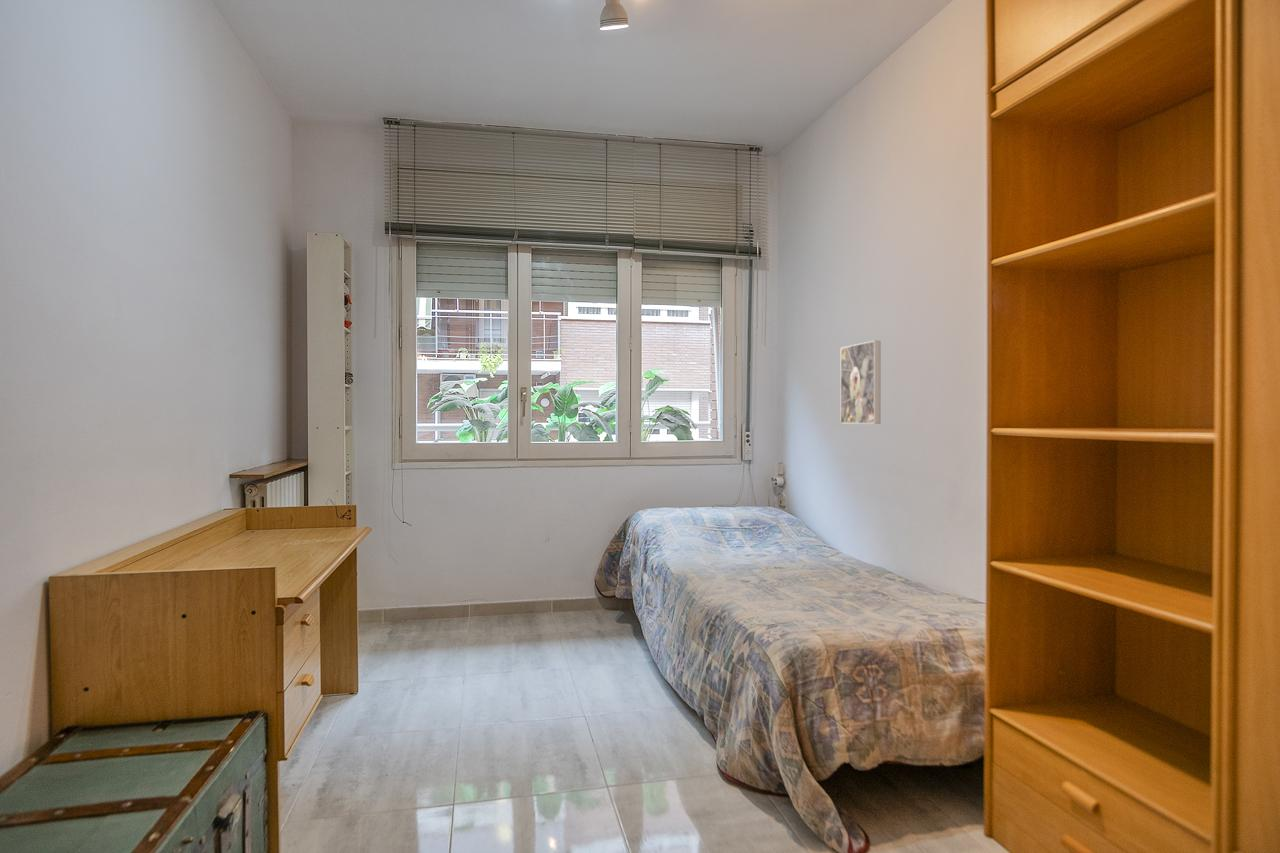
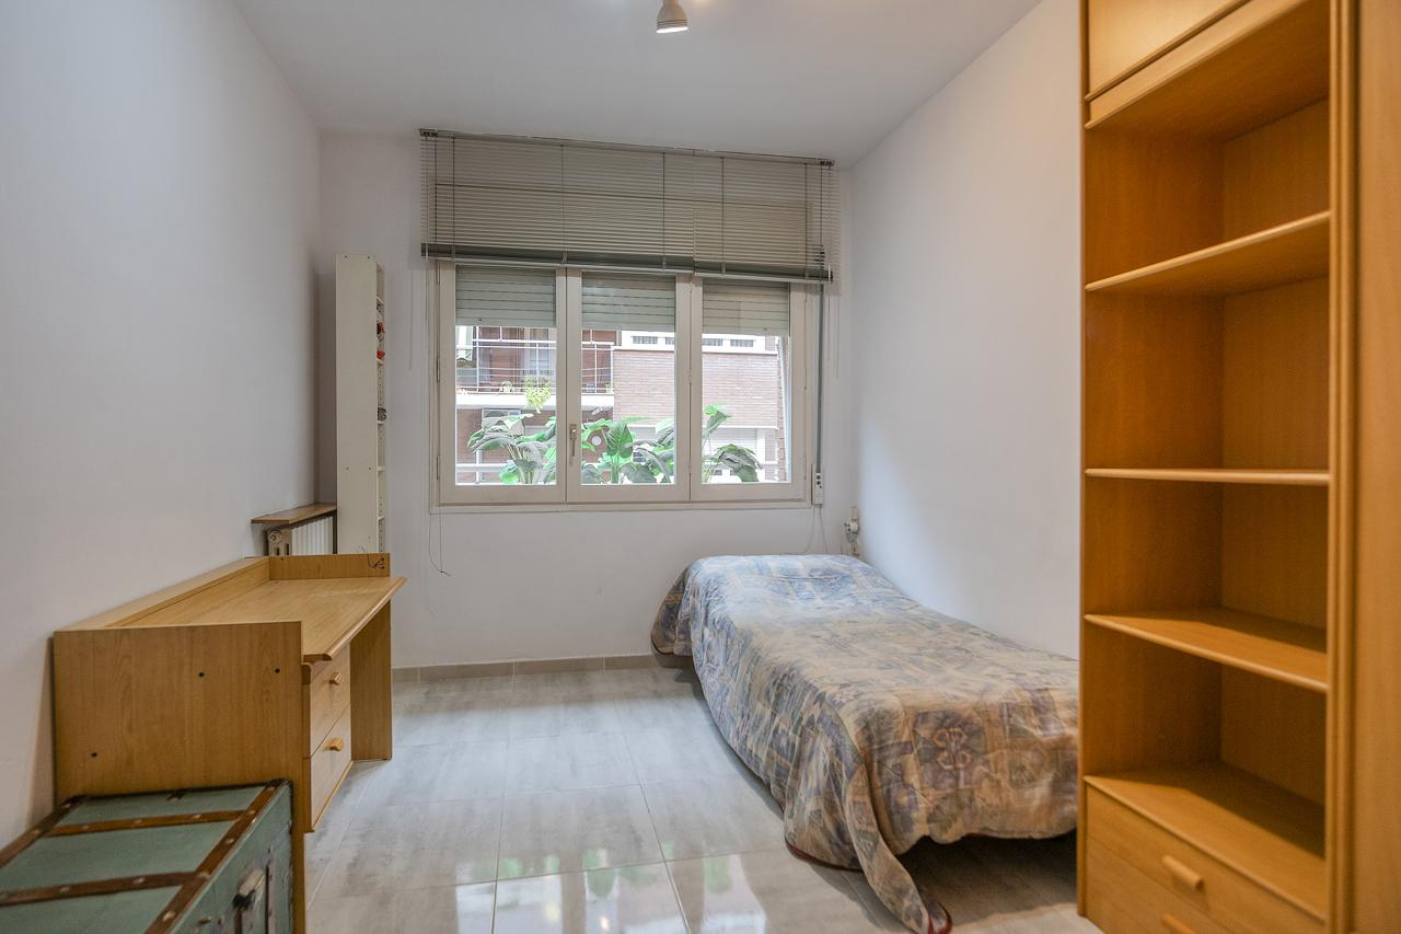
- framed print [840,340,881,425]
